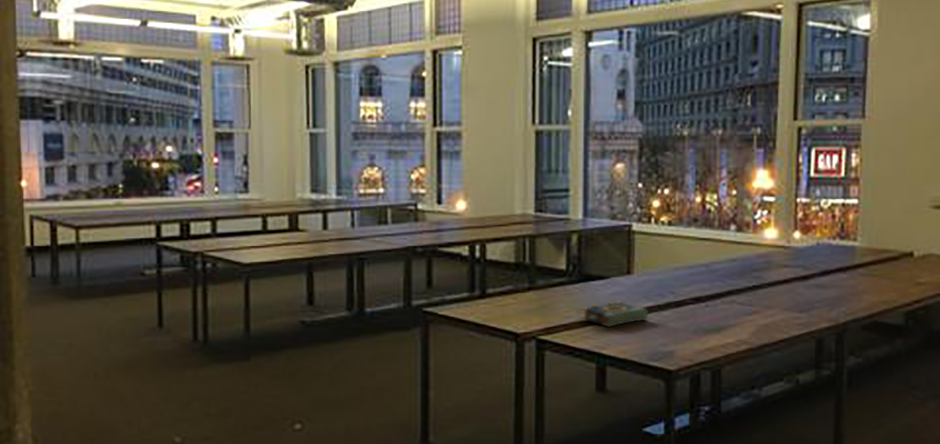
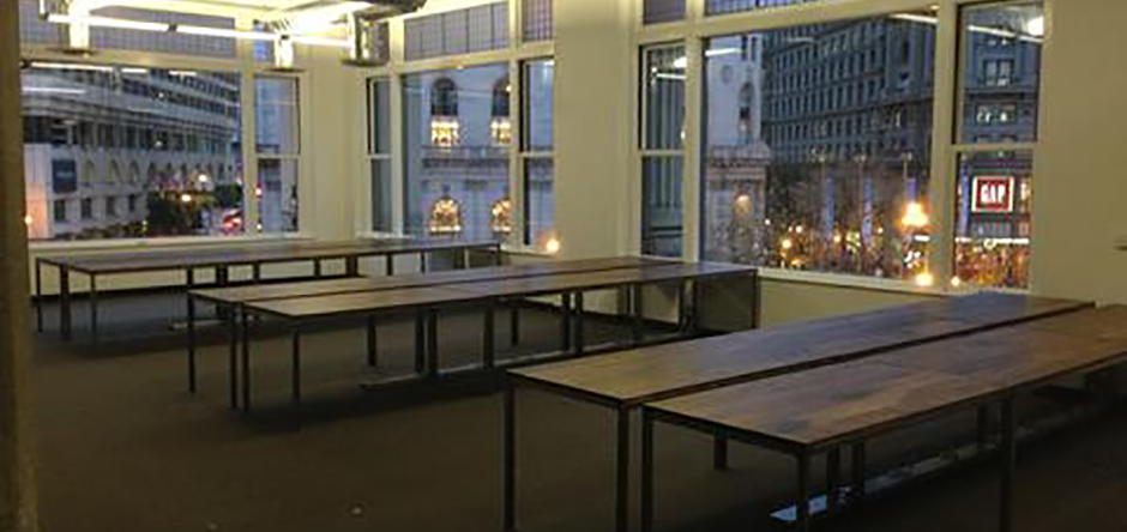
- book [579,300,649,328]
